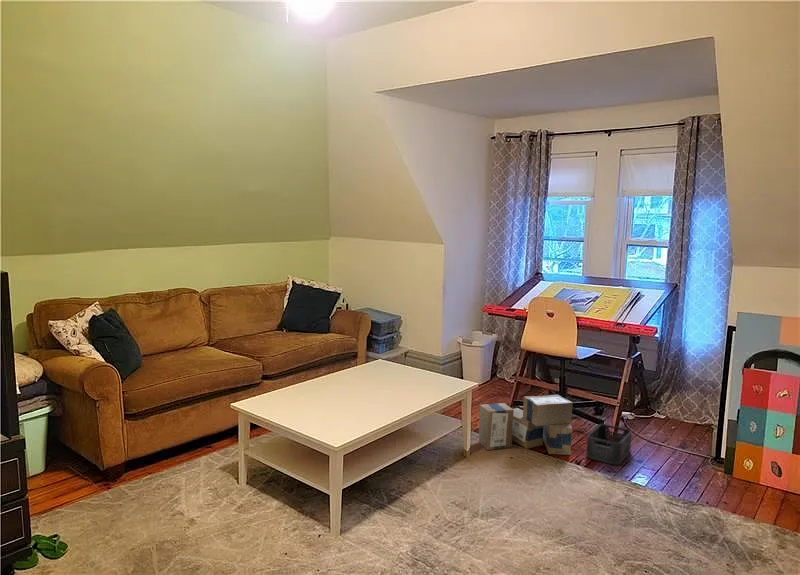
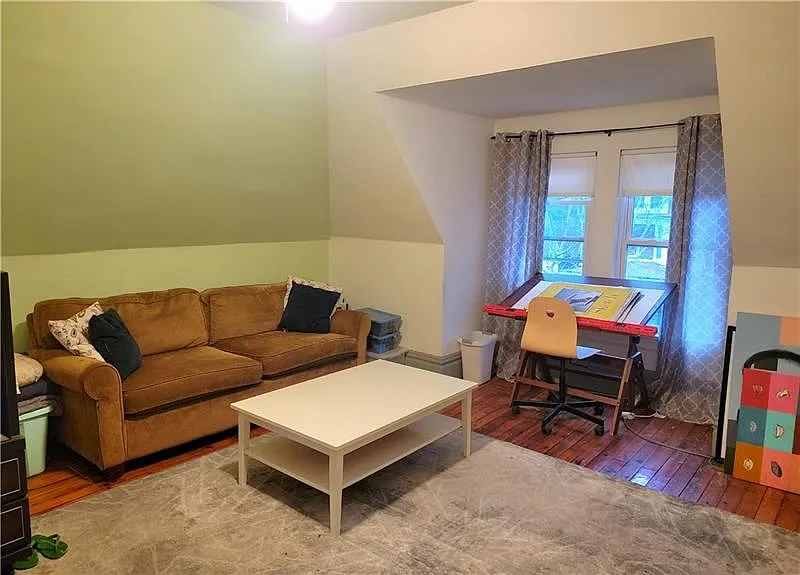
- storage bin [585,423,633,466]
- cardboard box [478,394,574,456]
